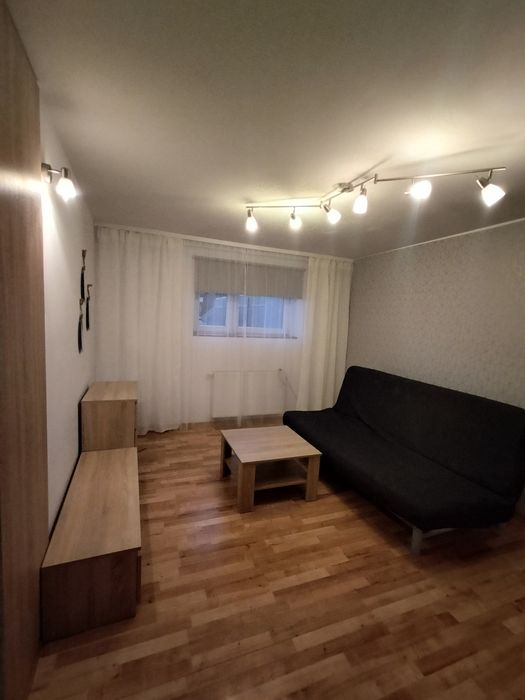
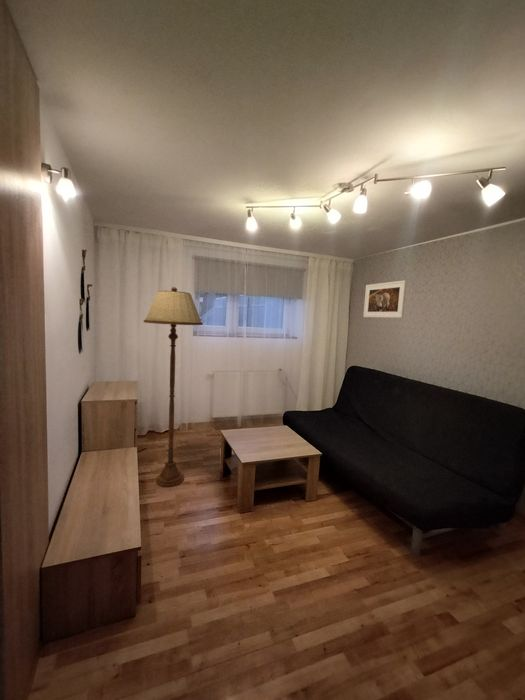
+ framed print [362,279,407,319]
+ floor lamp [143,286,204,488]
